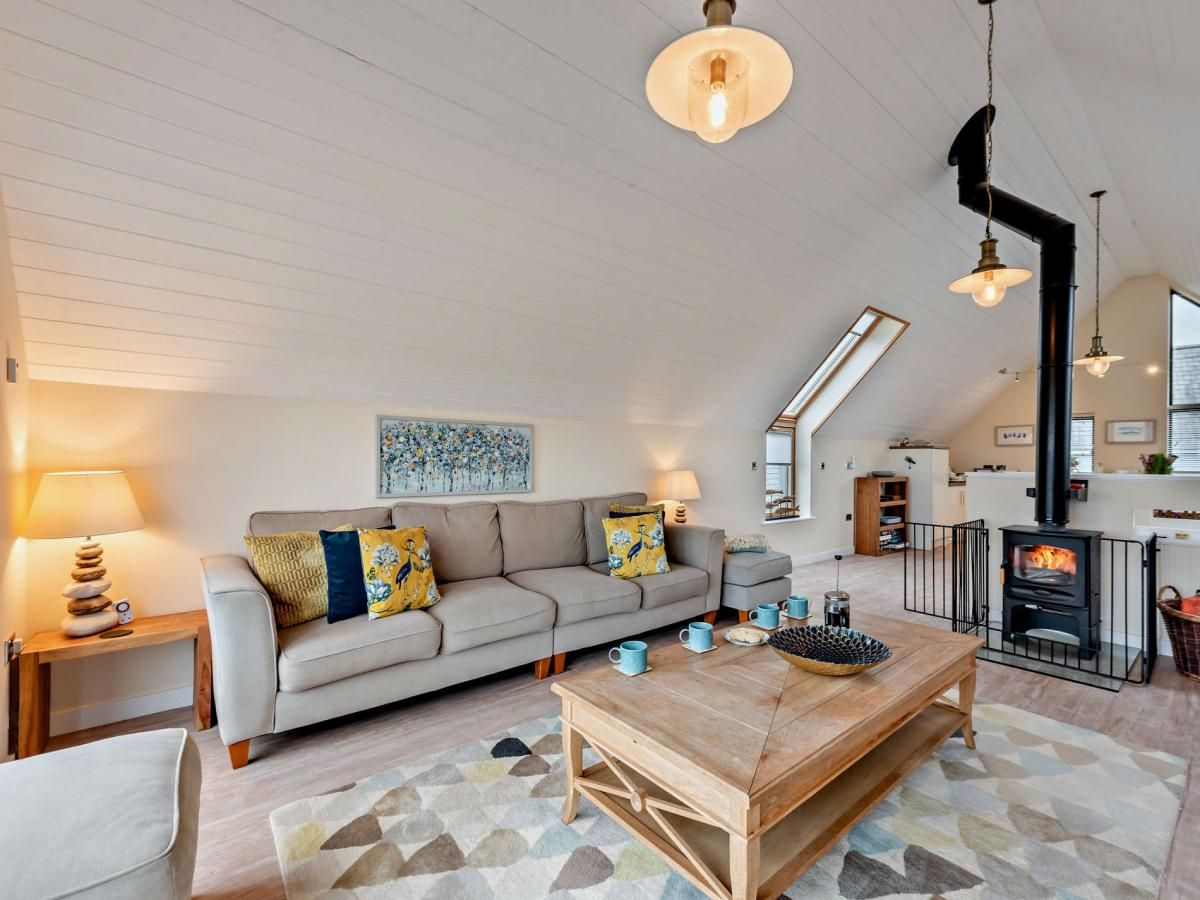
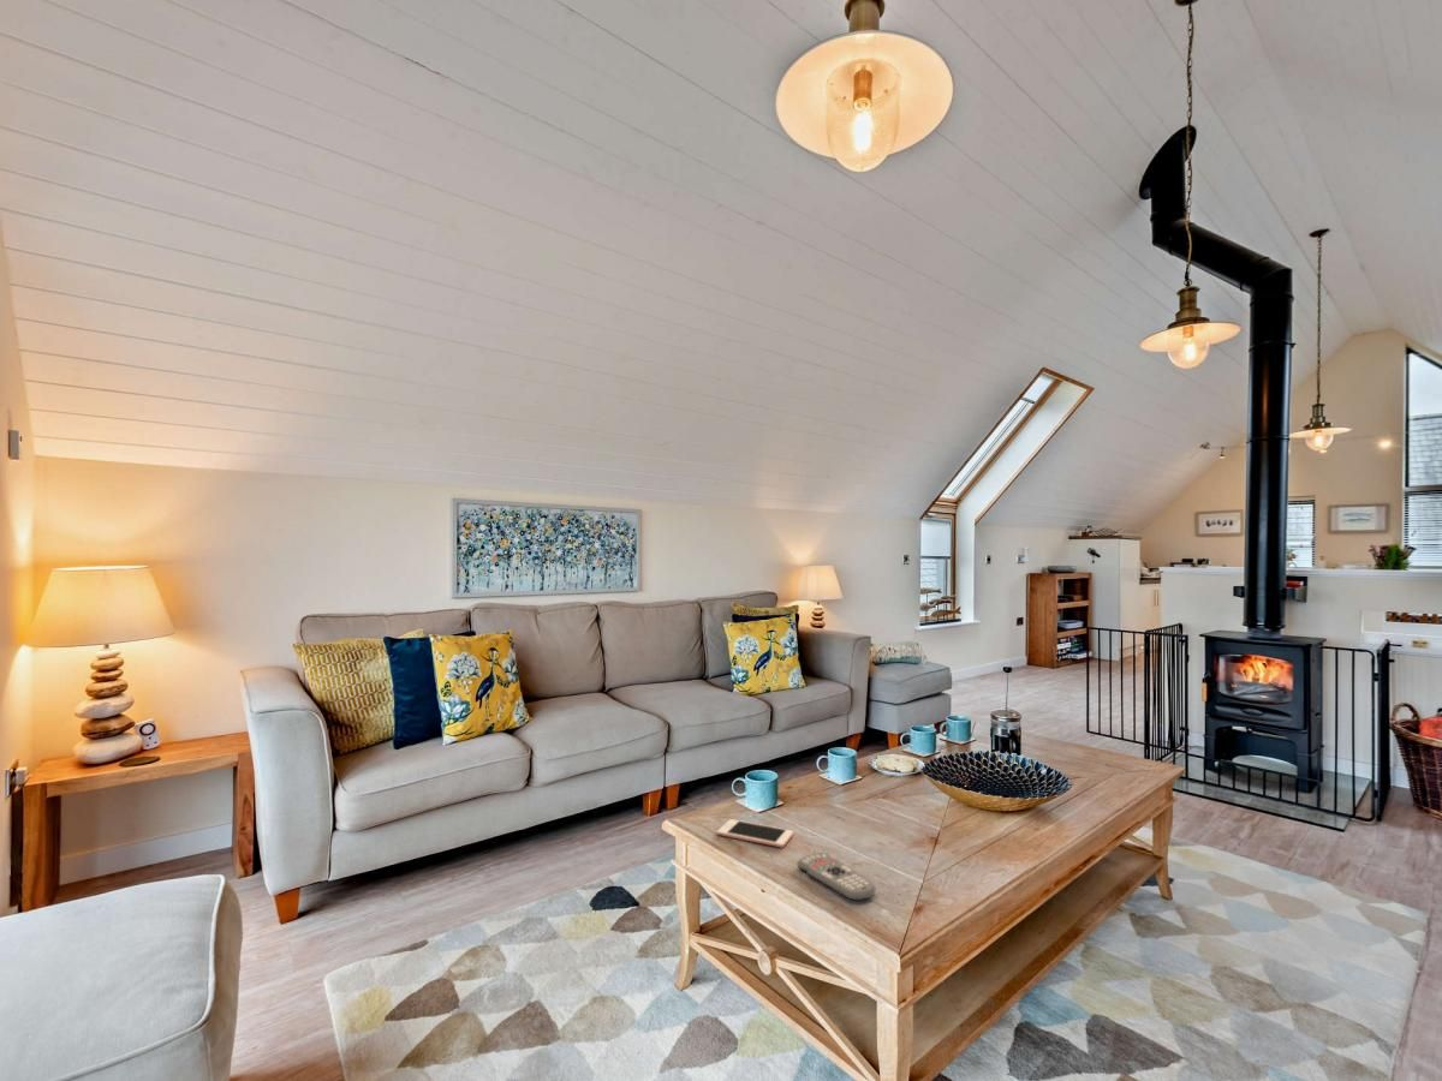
+ cell phone [716,818,794,849]
+ remote control [797,852,877,902]
